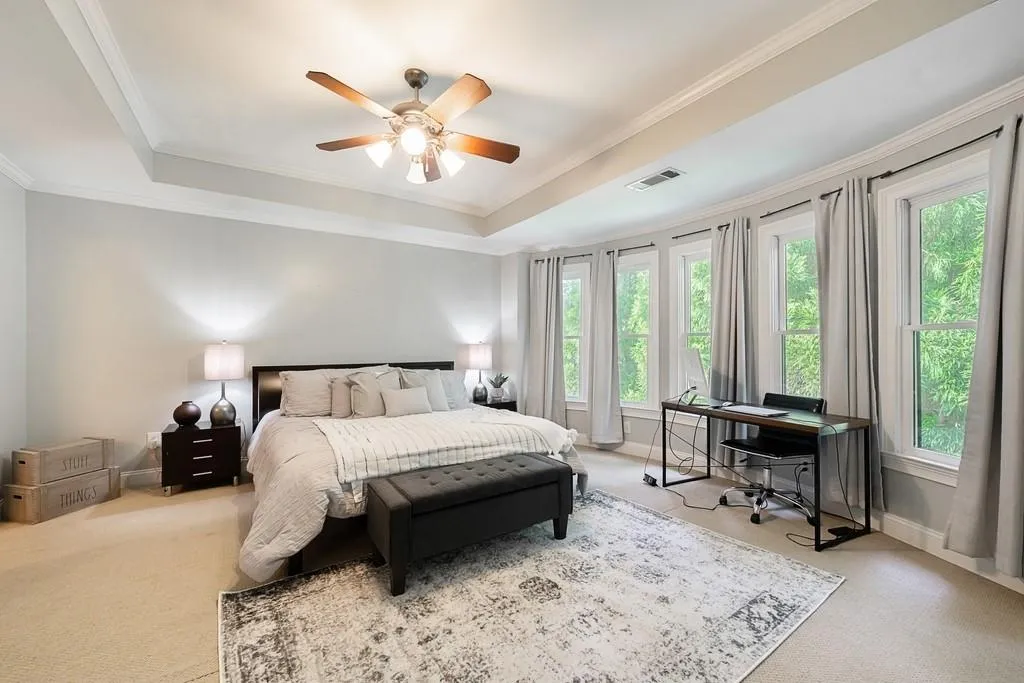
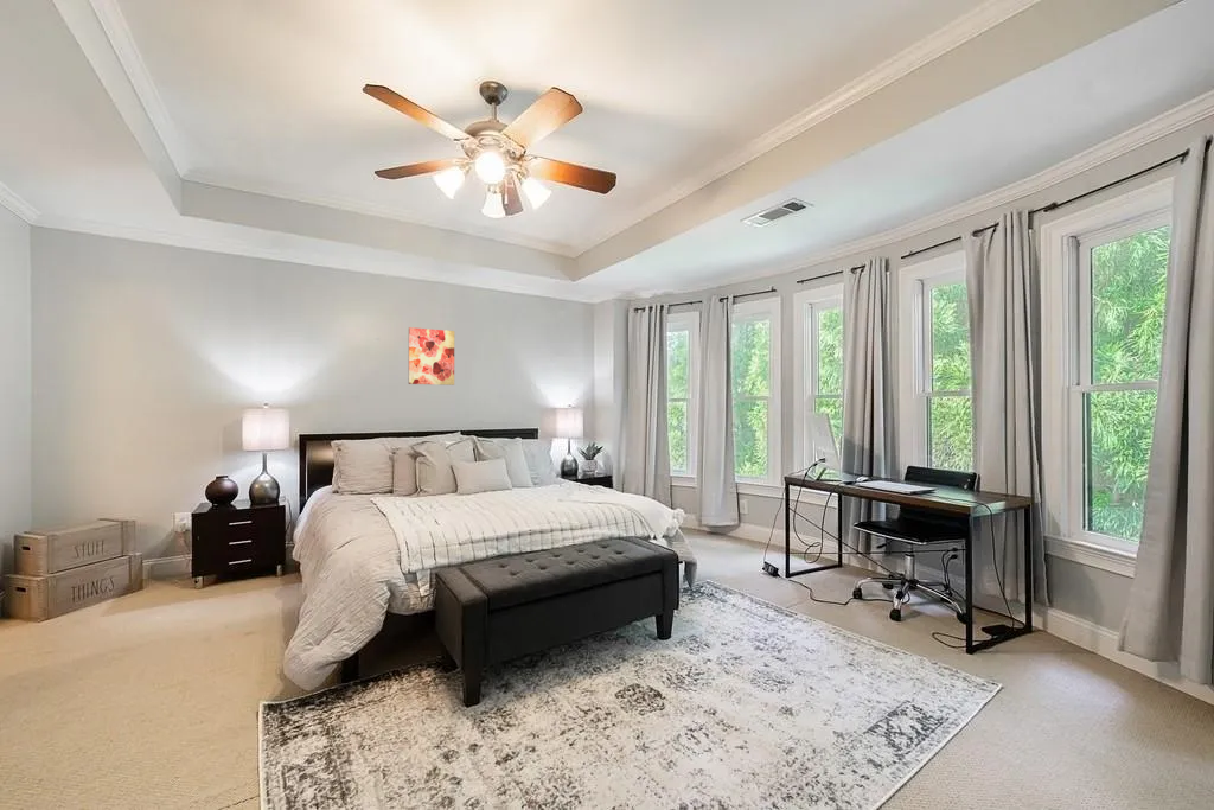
+ wall art [408,326,455,387]
